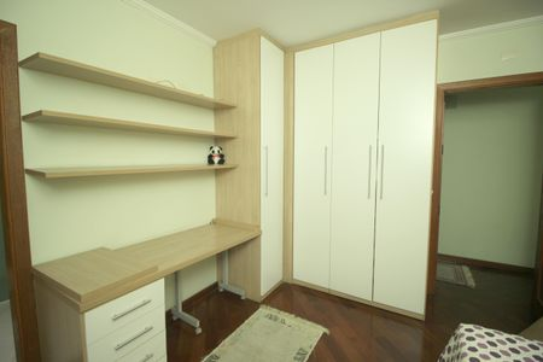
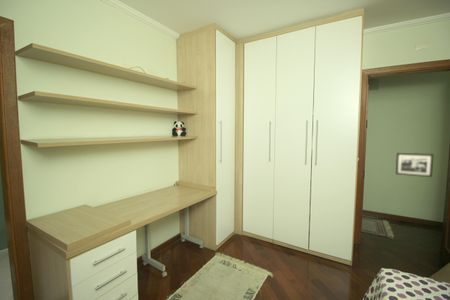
+ picture frame [395,152,435,178]
